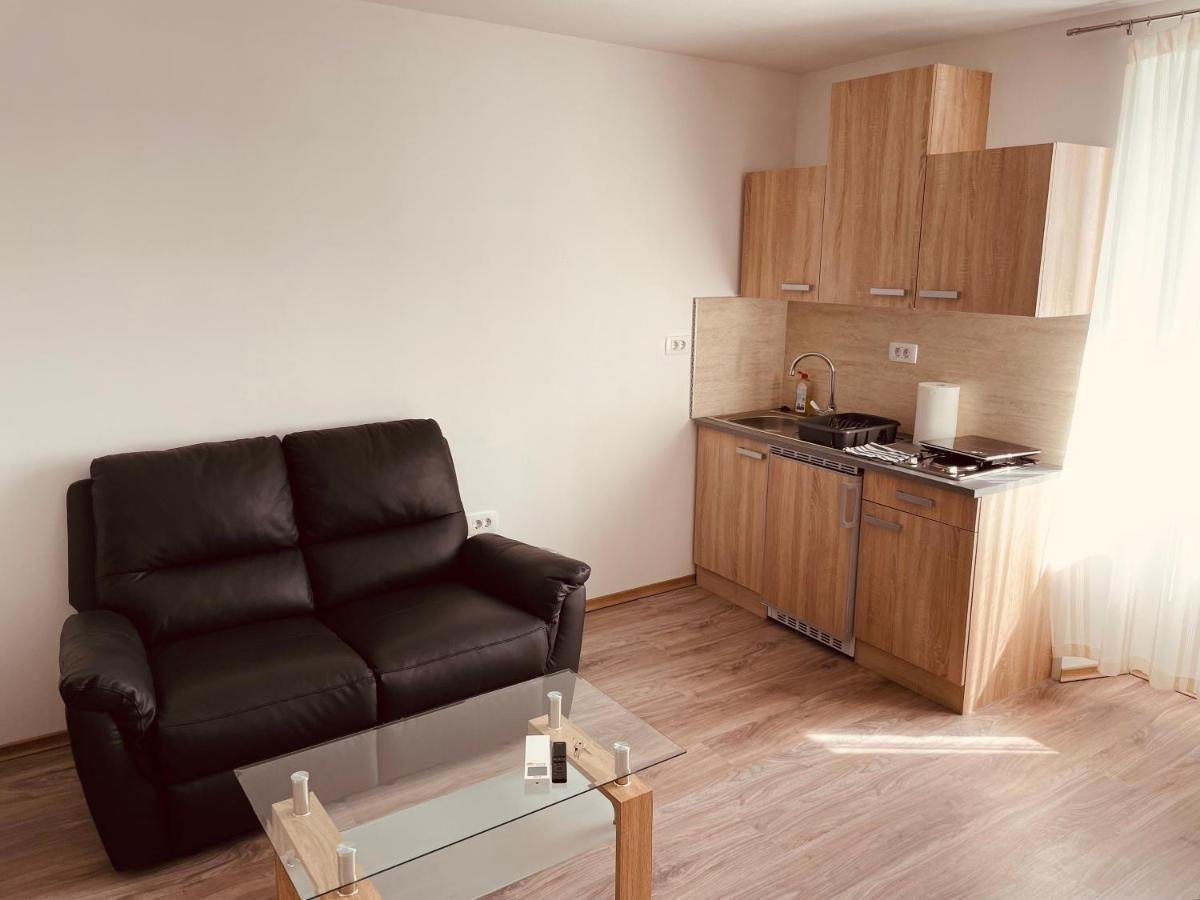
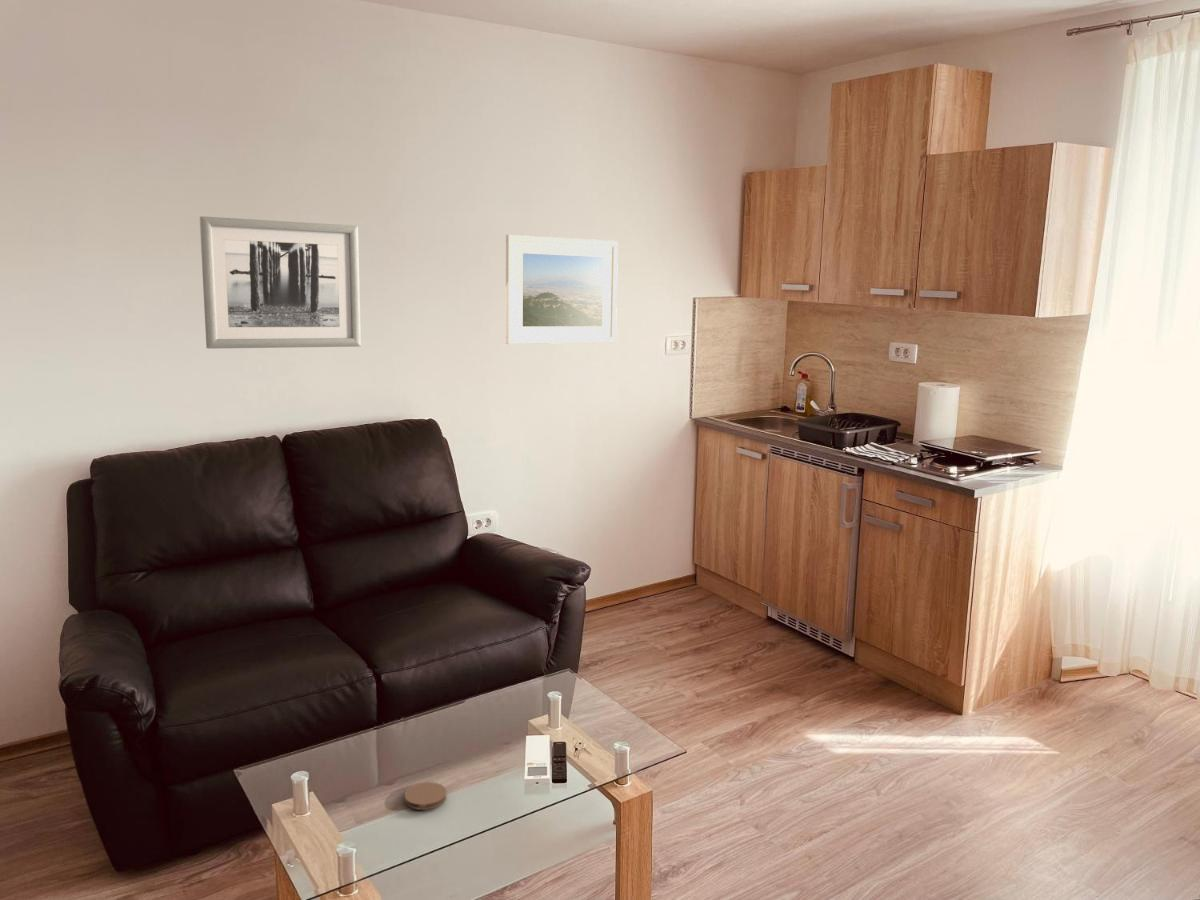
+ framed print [505,234,619,345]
+ coaster [403,781,447,811]
+ wall art [199,215,362,349]
